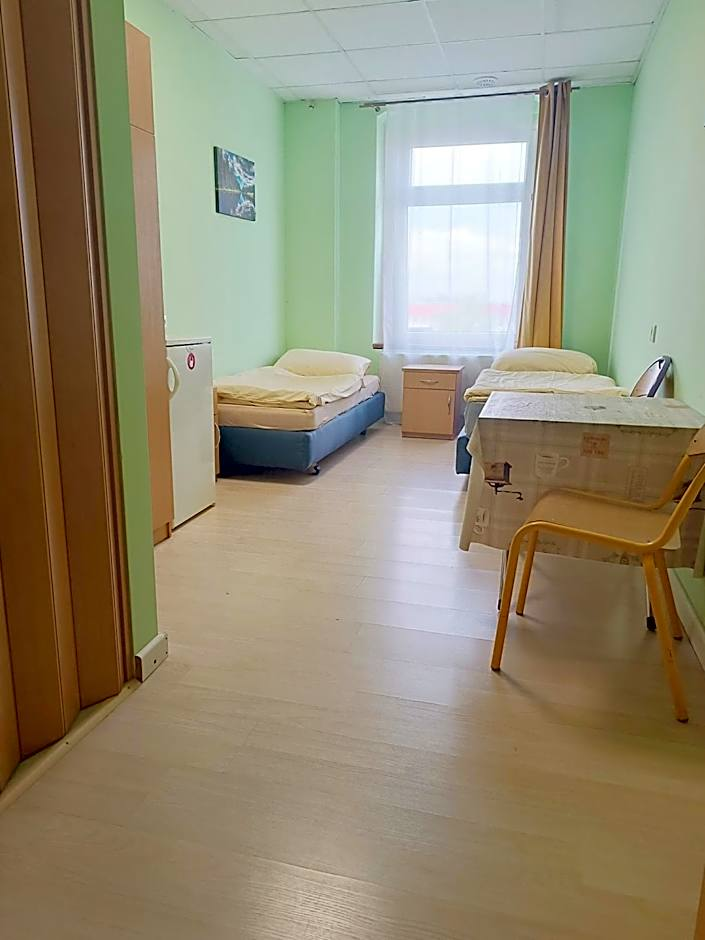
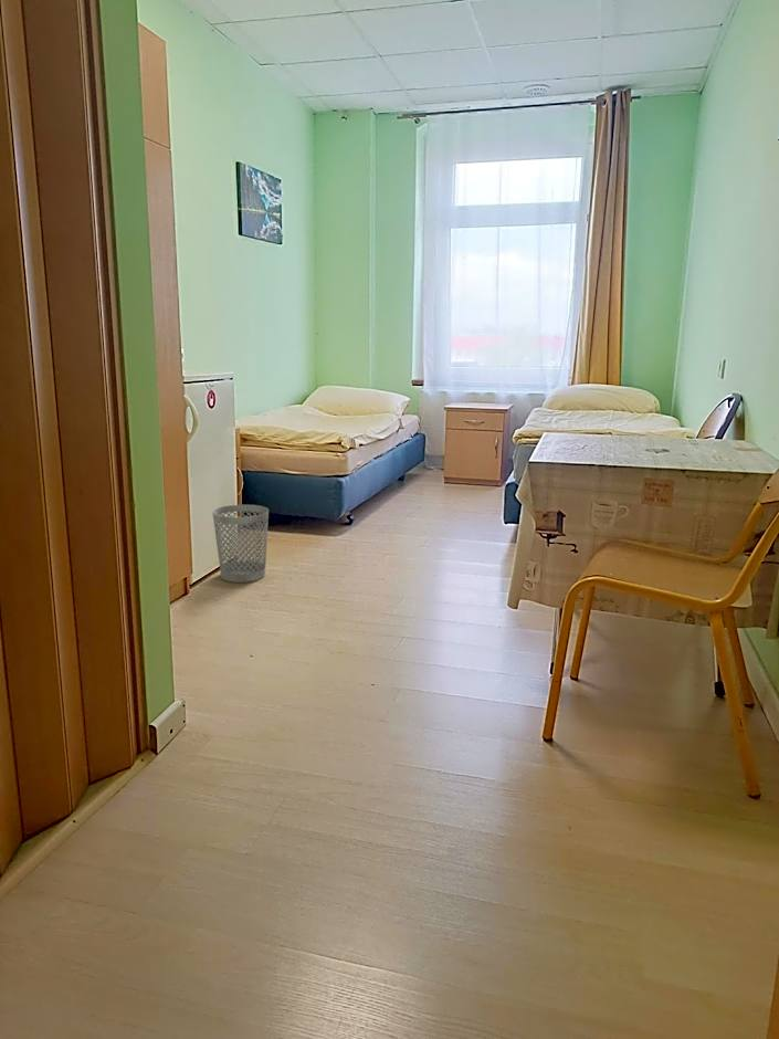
+ wastebasket [211,504,270,584]
